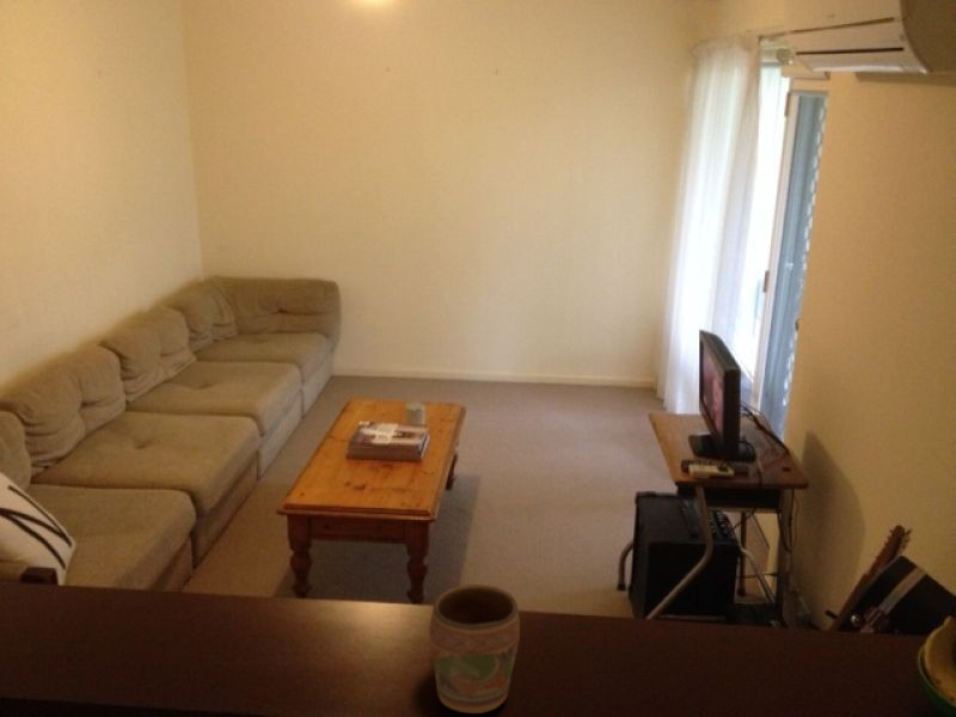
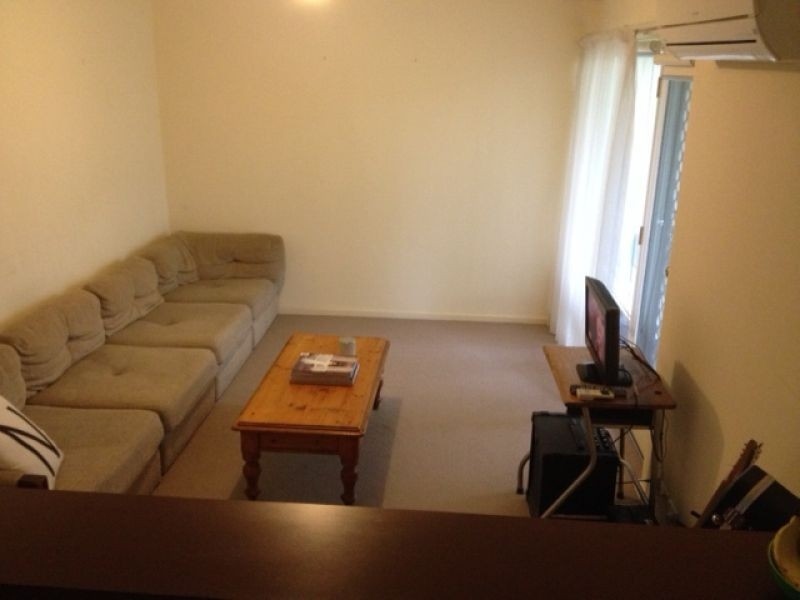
- mug [428,583,521,715]
